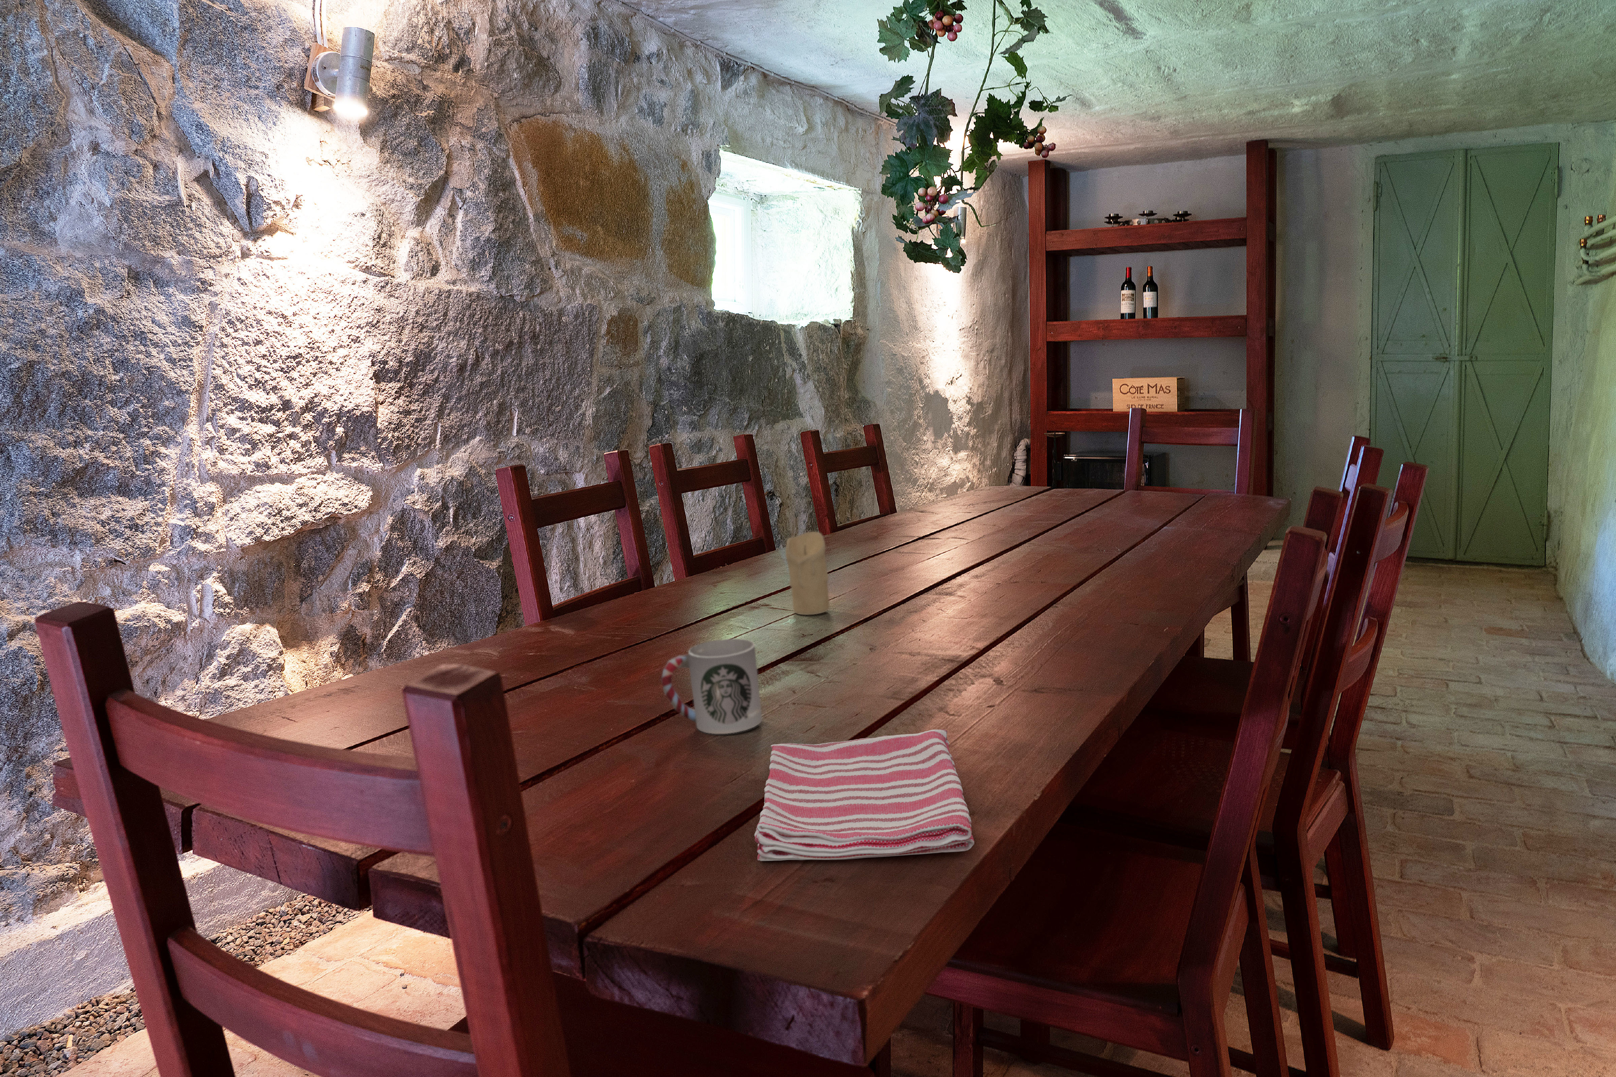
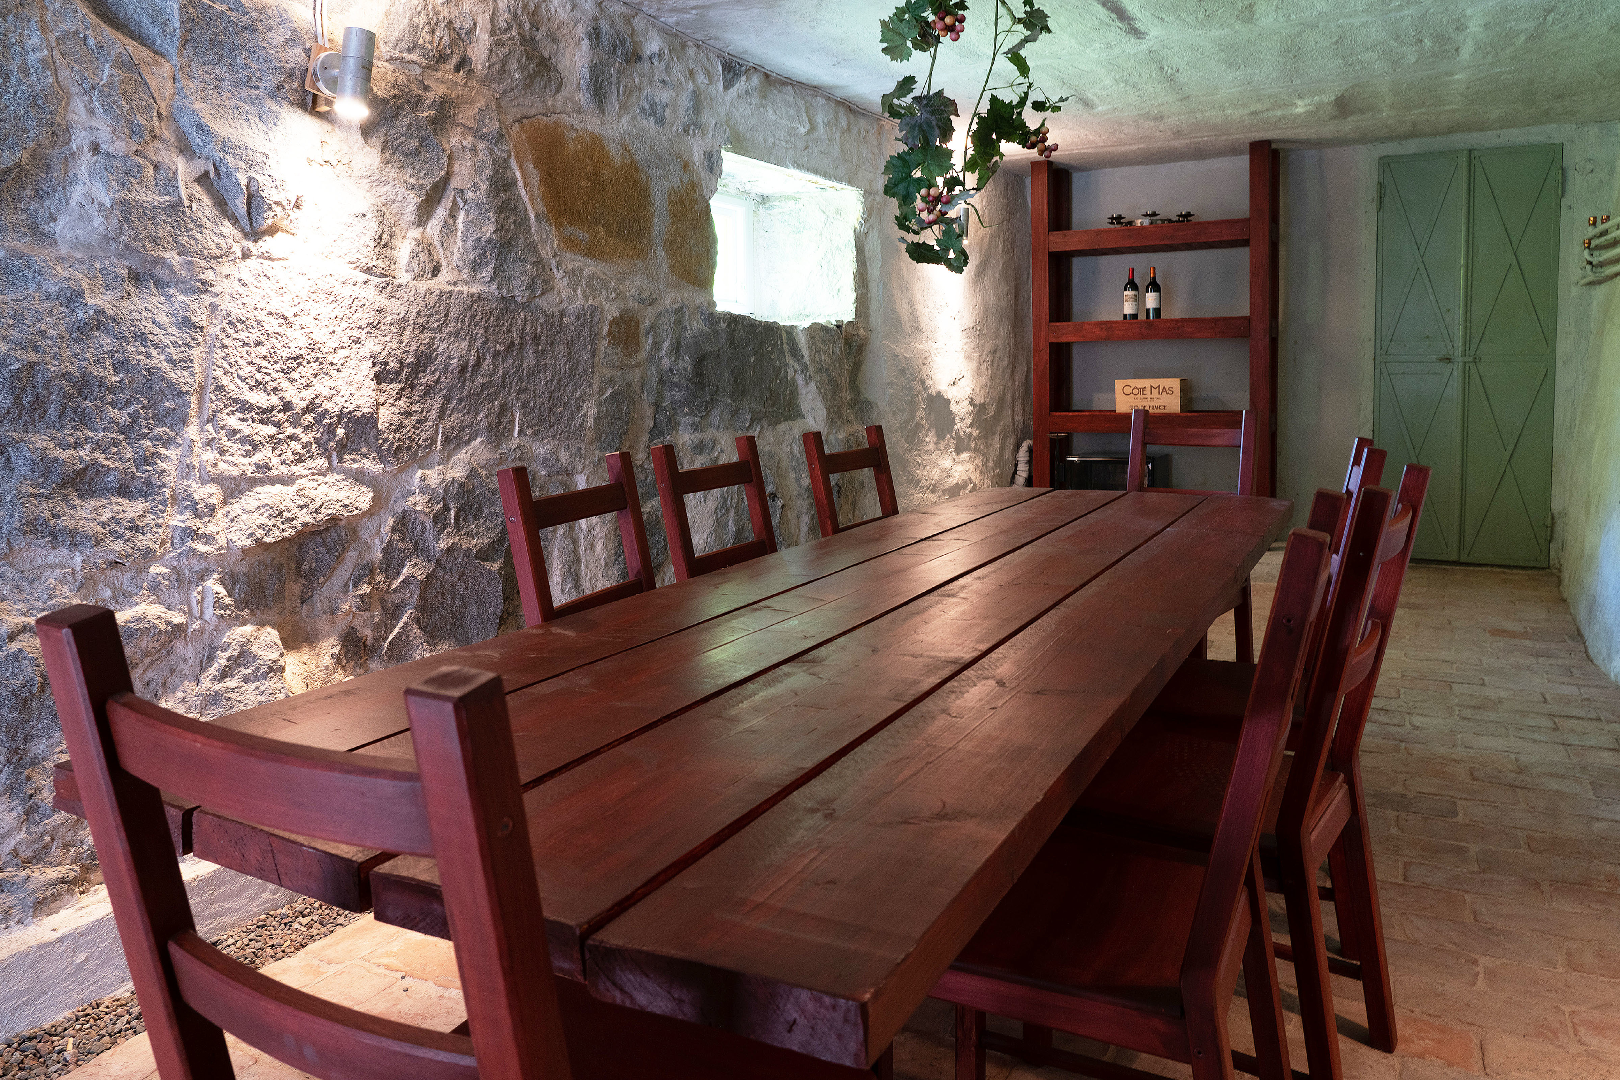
- cup [661,638,762,734]
- dish towel [754,730,975,862]
- candle [785,531,830,615]
